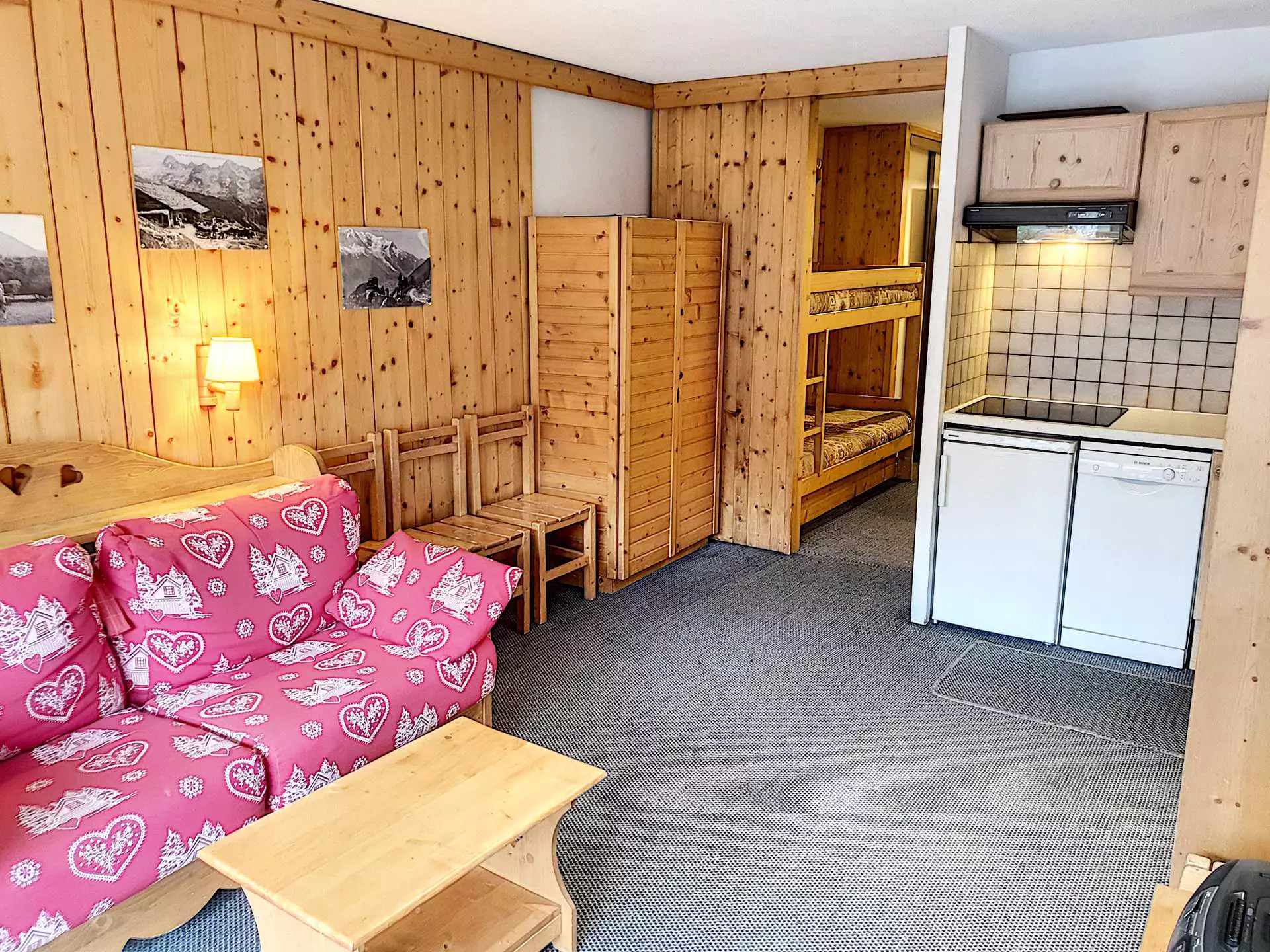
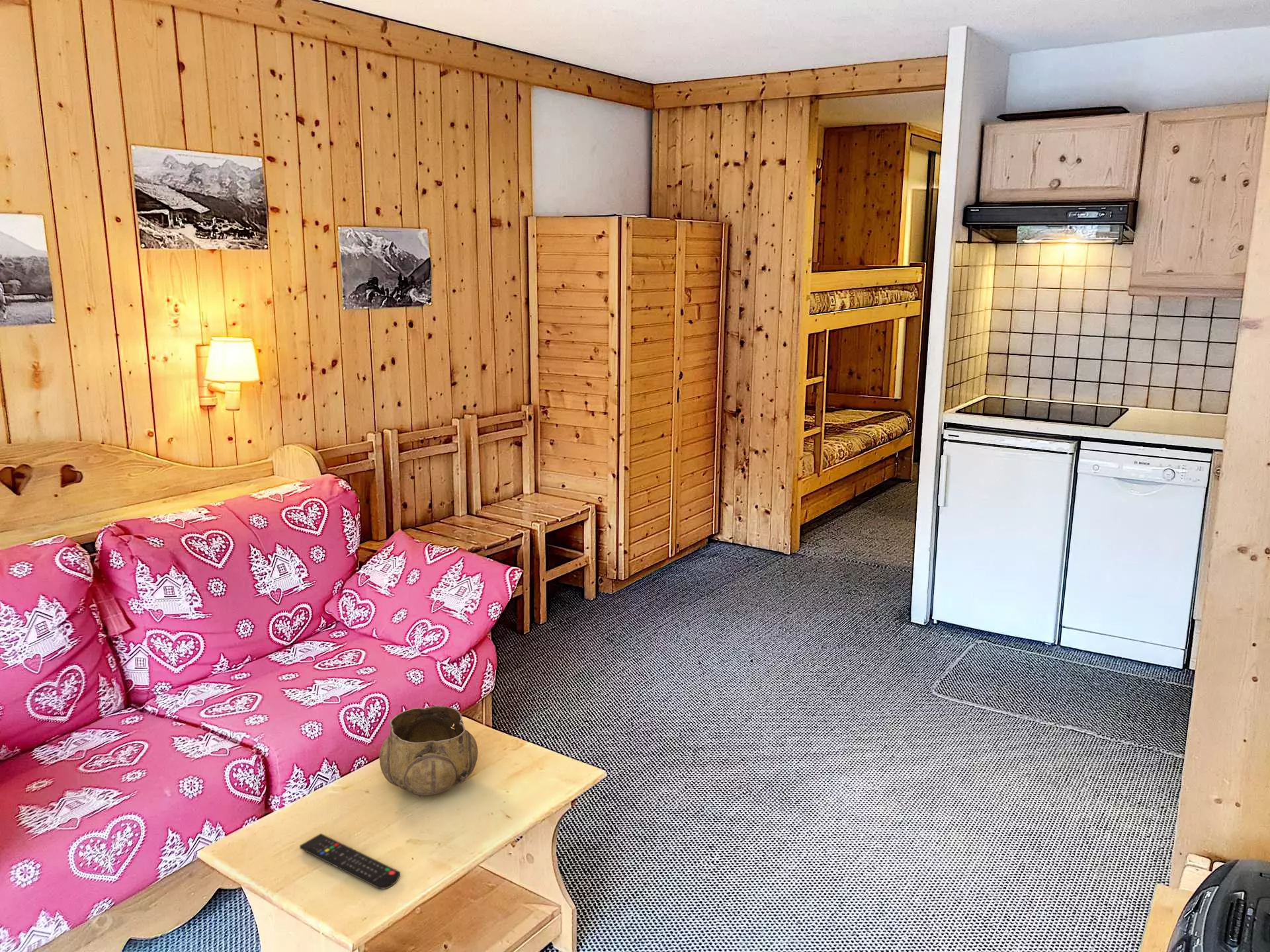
+ remote control [299,833,401,890]
+ decorative bowl [379,705,478,796]
